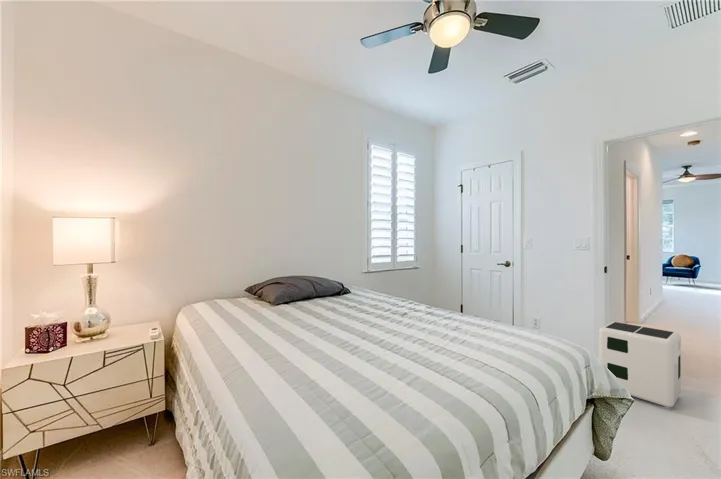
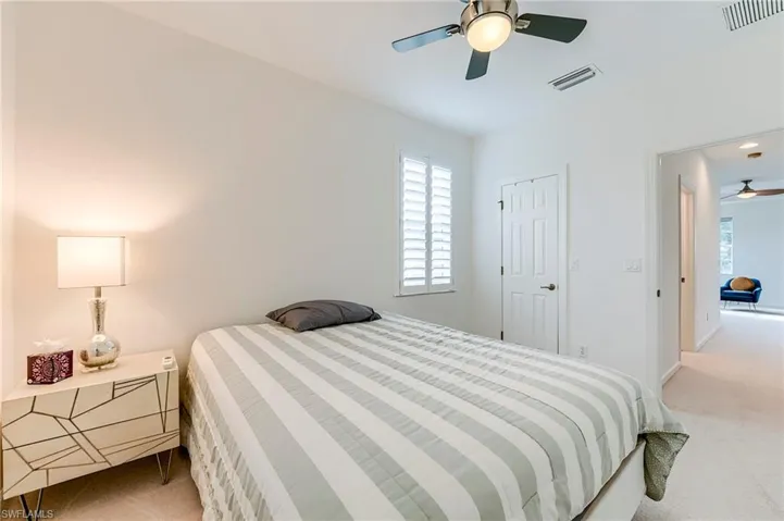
- air purifier [598,321,682,408]
